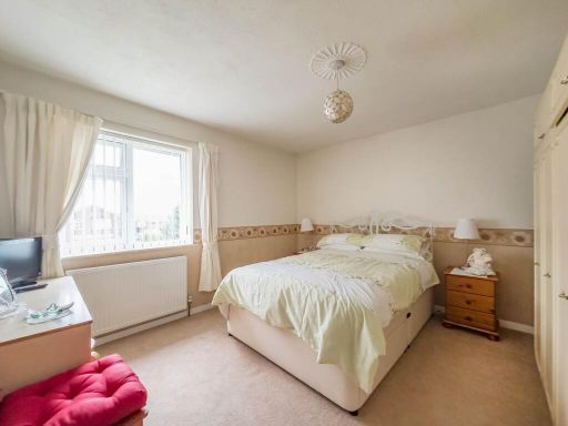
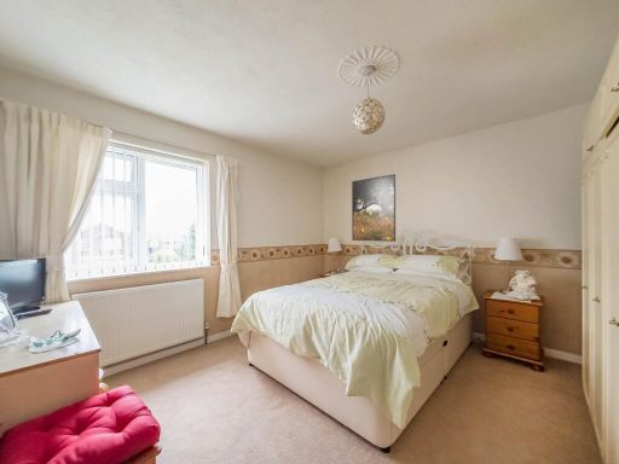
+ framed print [351,173,397,243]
